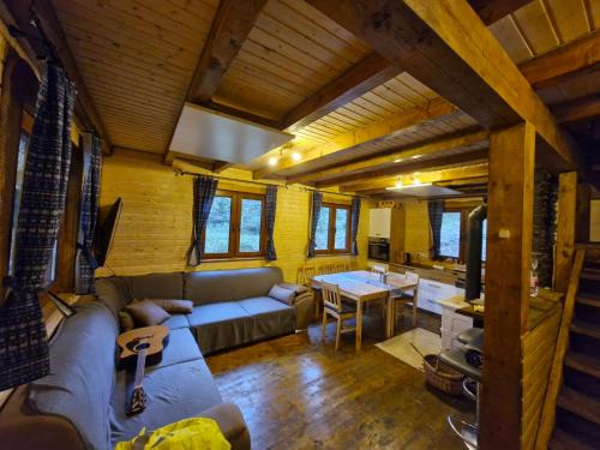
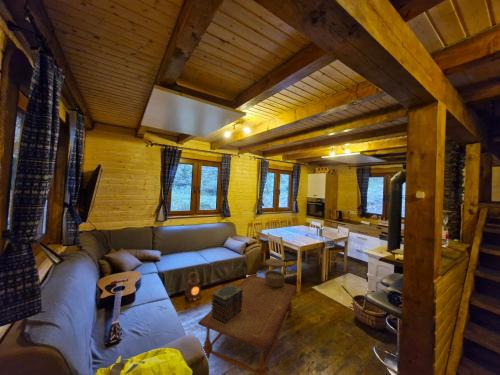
+ decorative container [262,258,287,288]
+ coffee table [197,274,298,375]
+ book stack [210,283,243,324]
+ lantern [182,271,202,303]
